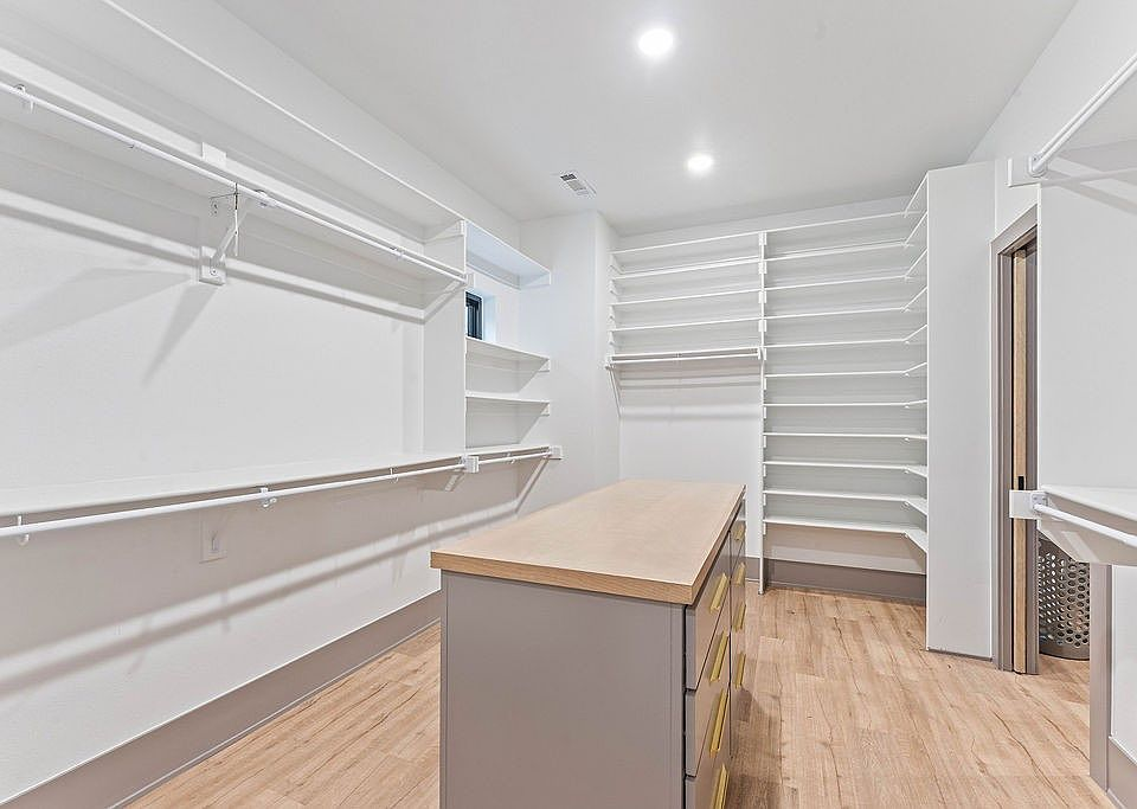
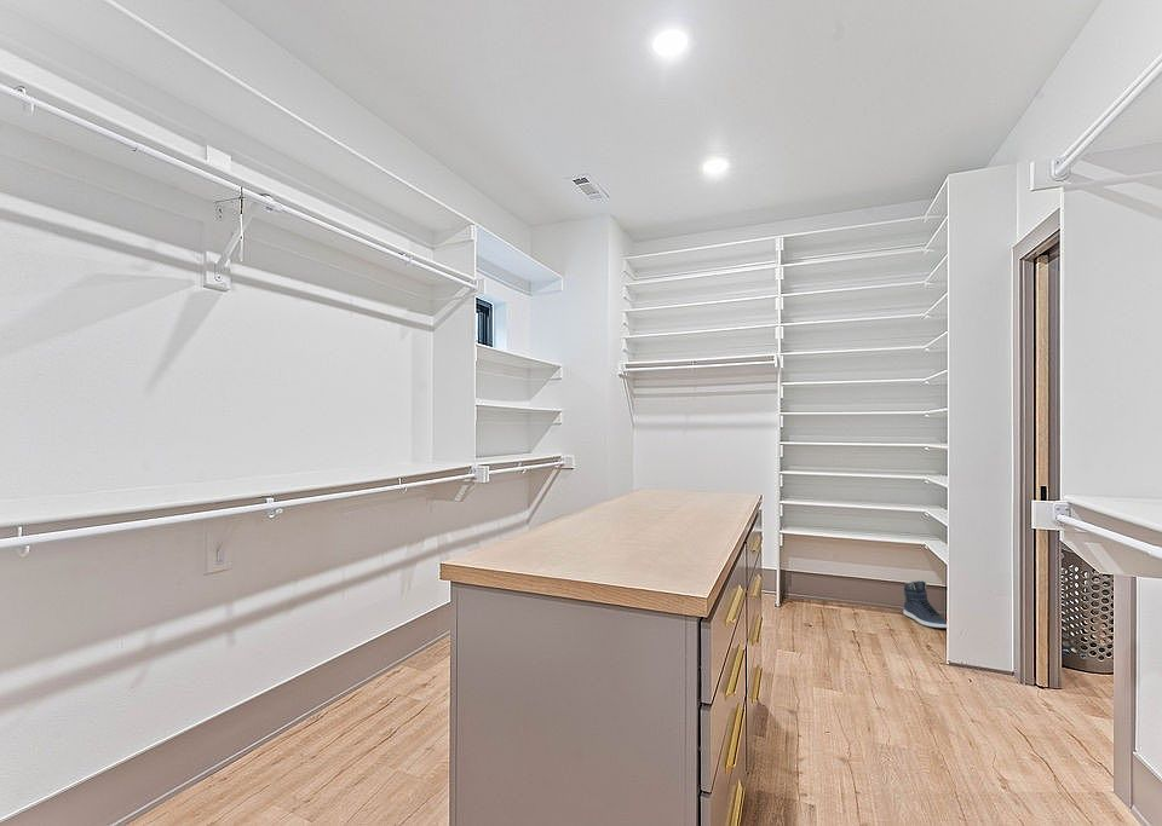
+ sneaker [902,579,948,629]
